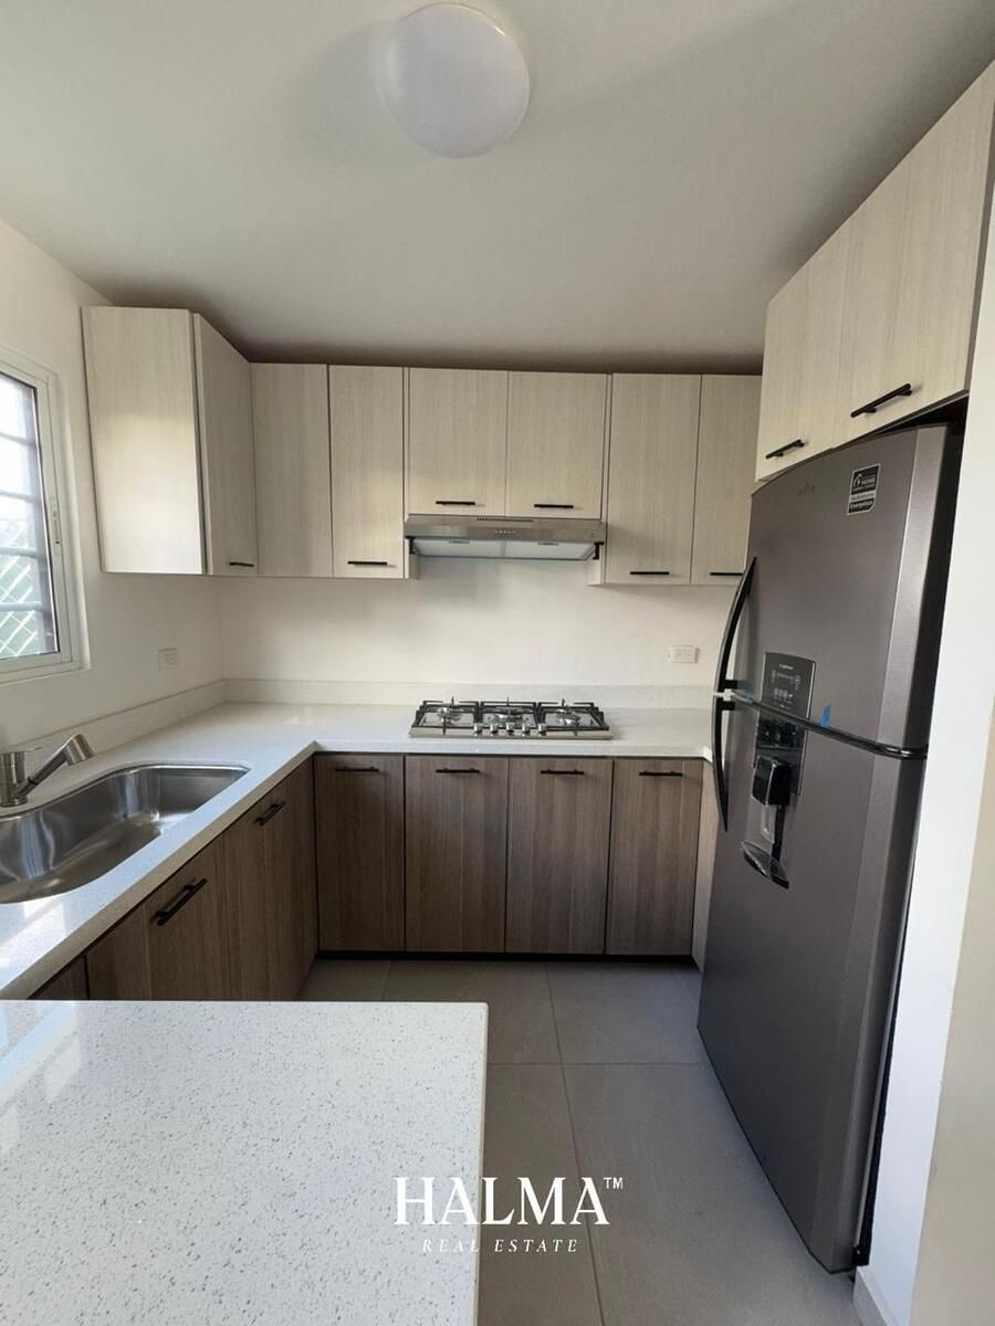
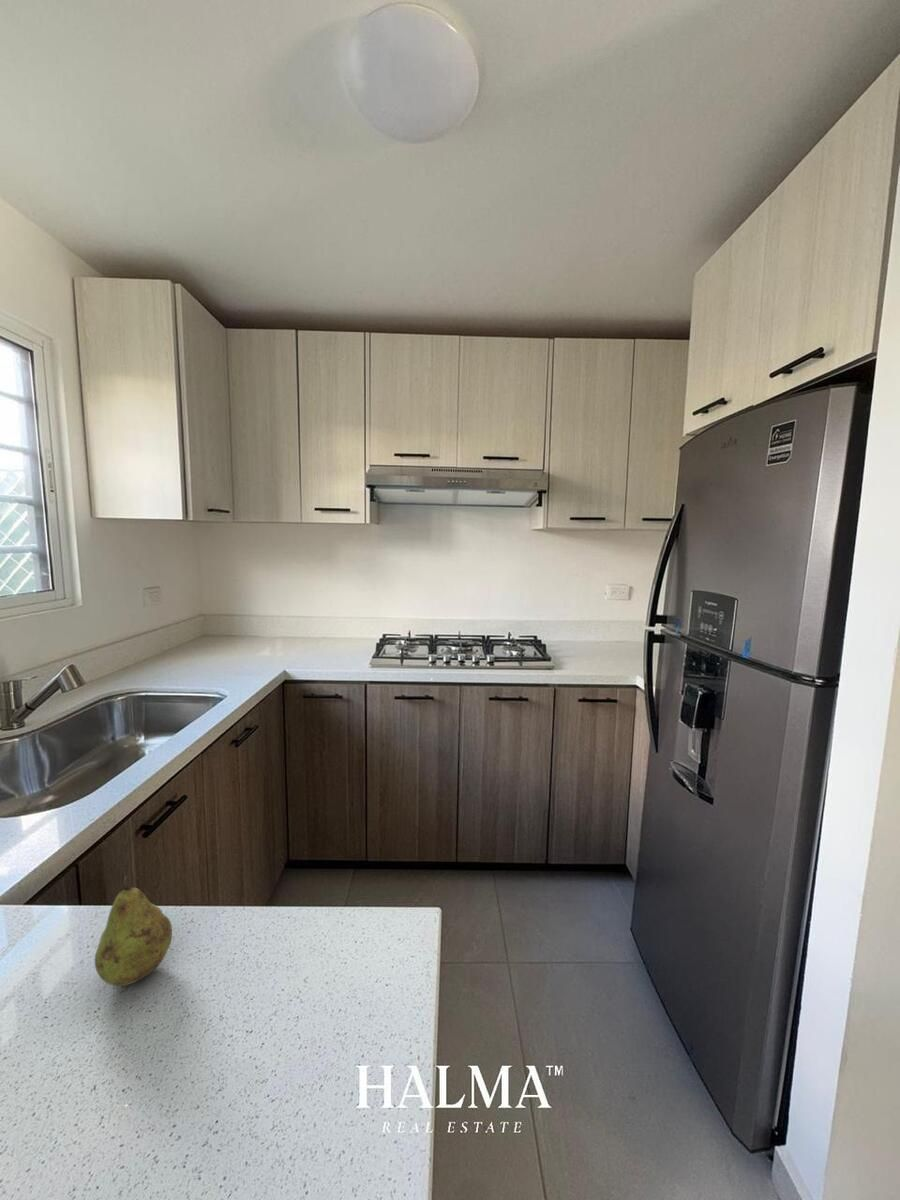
+ fruit [94,875,173,987]
